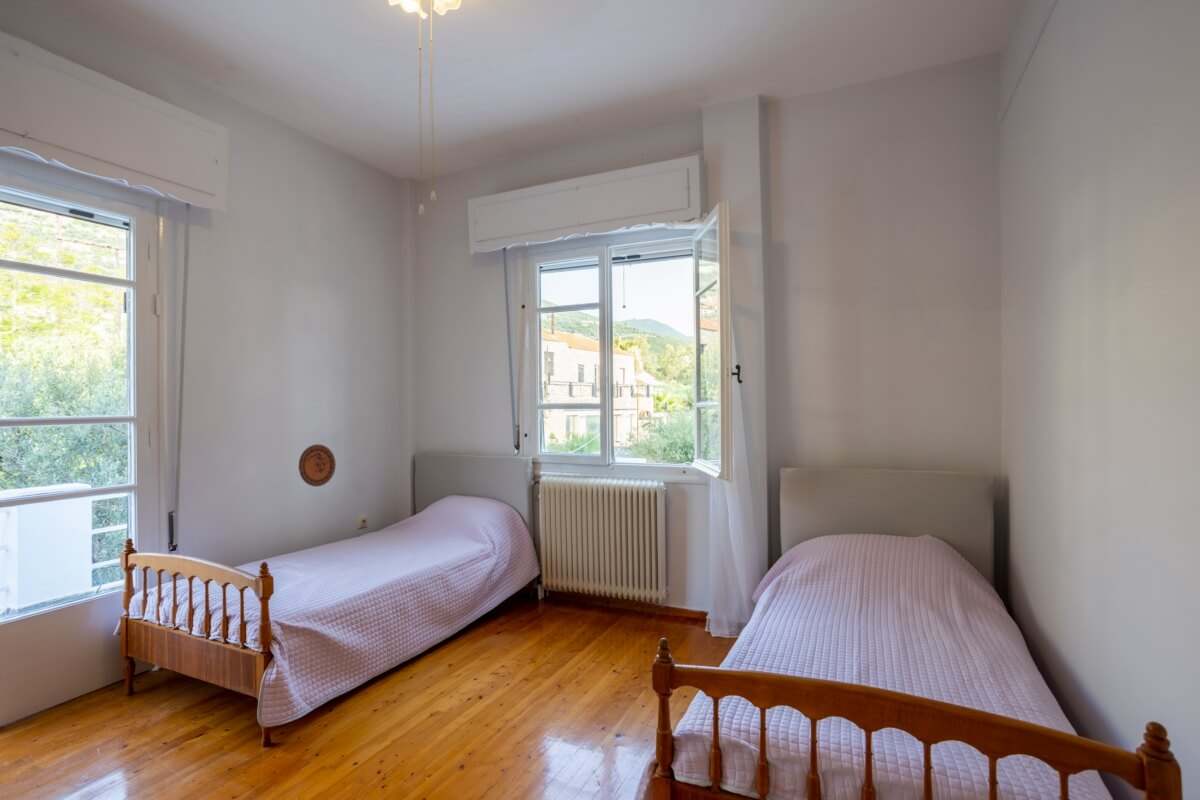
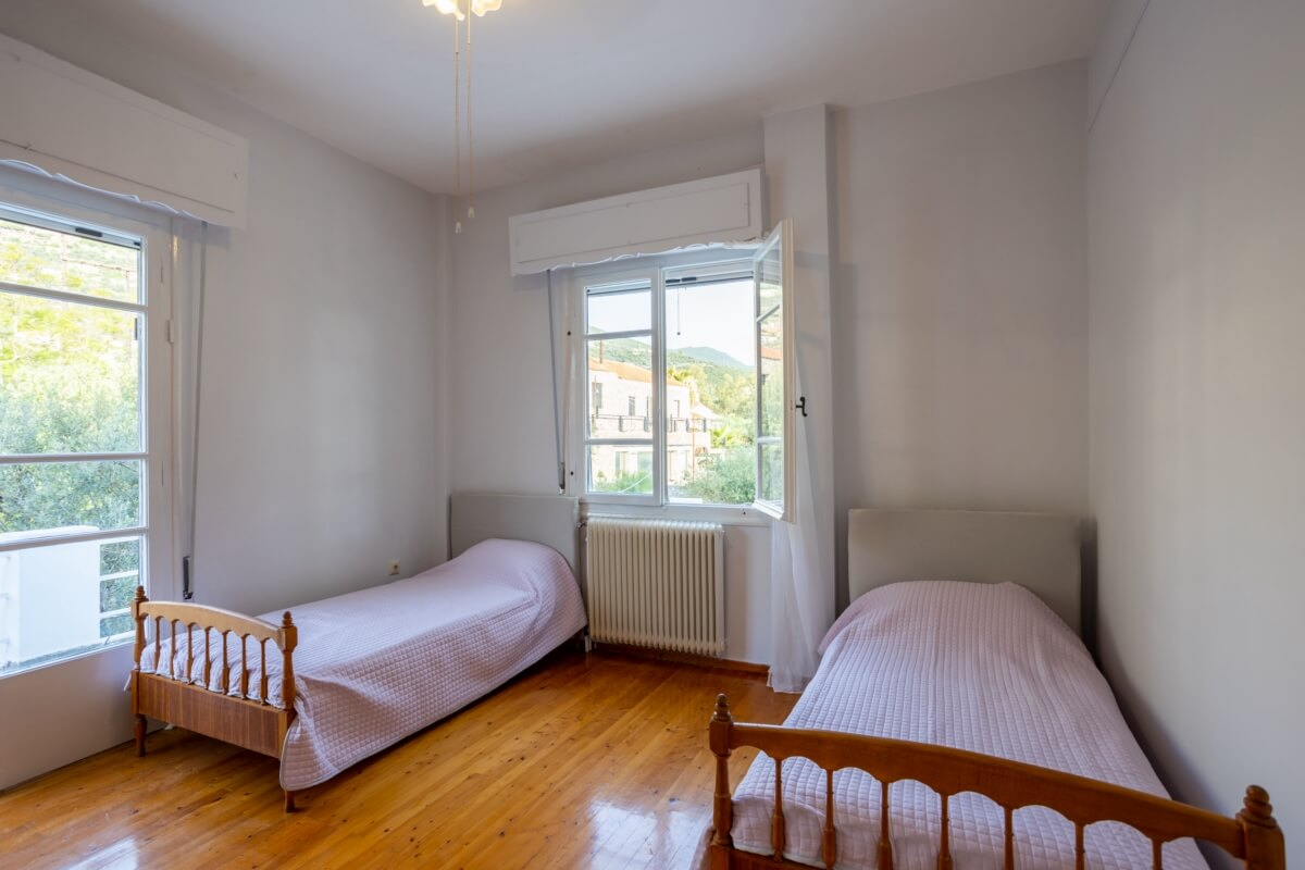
- decorative plate [298,444,337,487]
